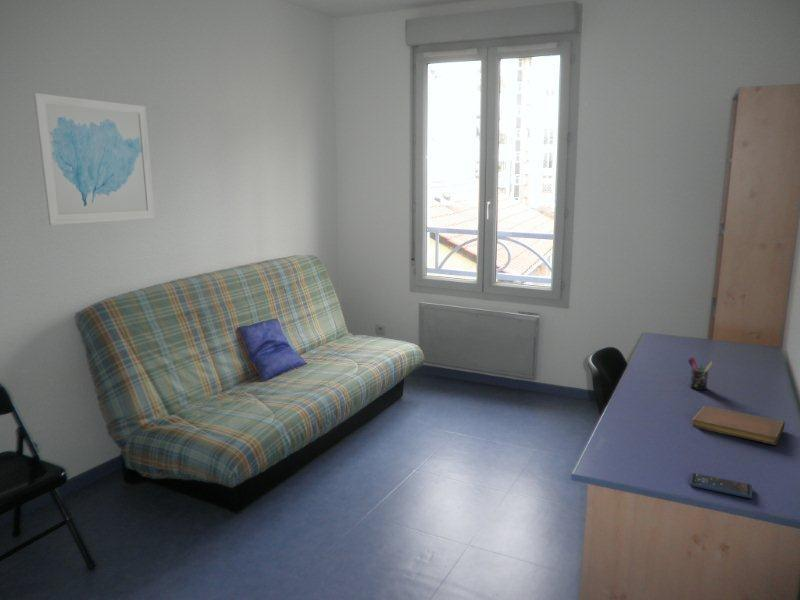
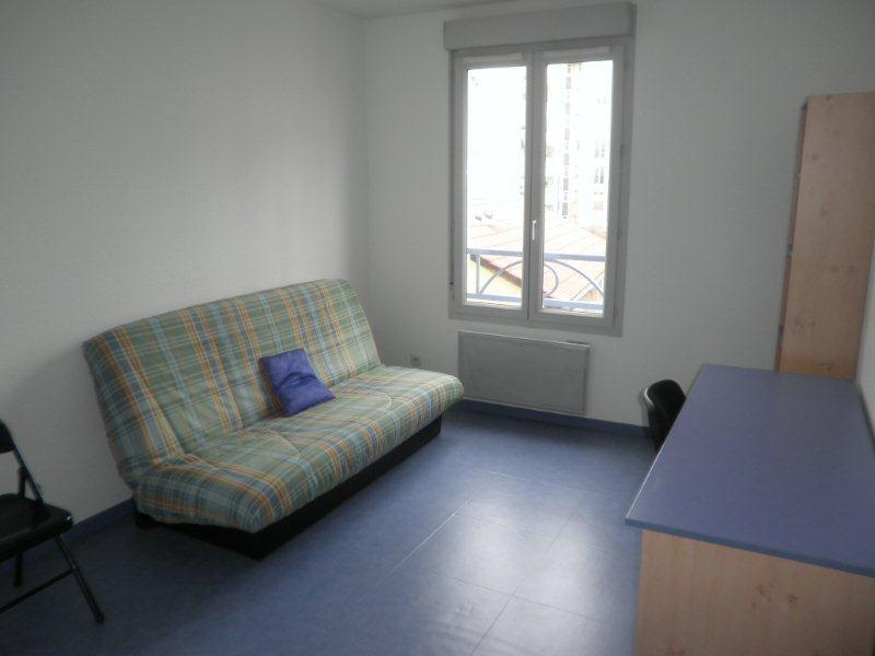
- pen holder [687,356,714,391]
- notebook [691,405,786,446]
- wall art [33,92,156,226]
- smartphone [689,472,753,499]
